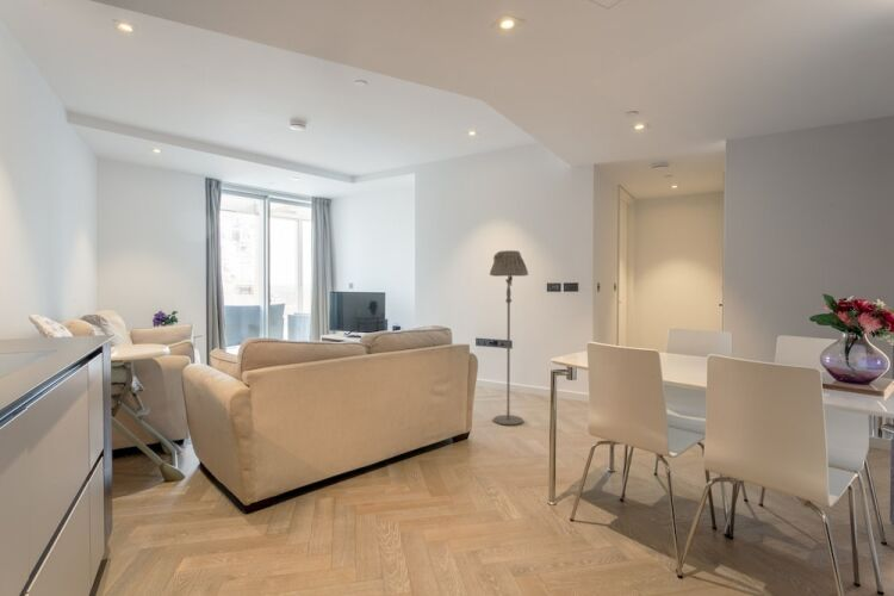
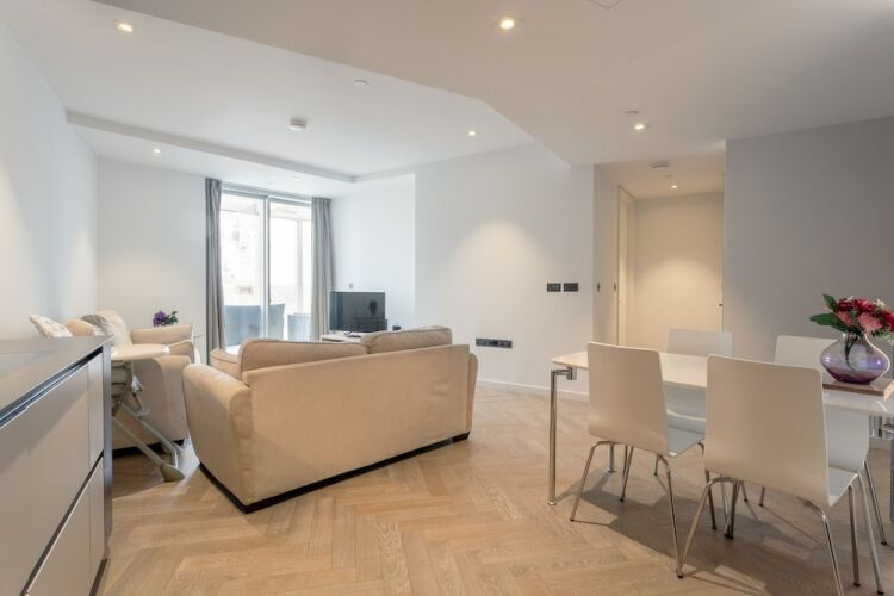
- floor lamp [489,249,529,427]
